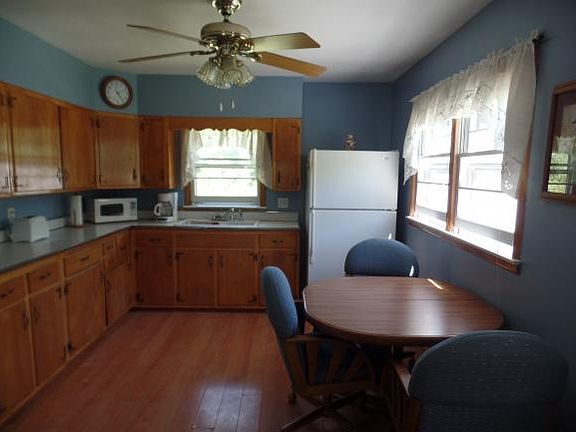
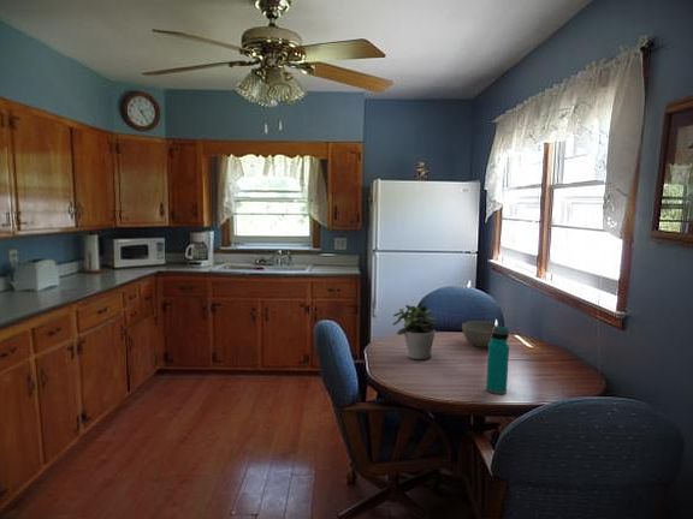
+ bowl [461,320,500,348]
+ potted plant [392,302,437,360]
+ water bottle [485,326,510,395]
